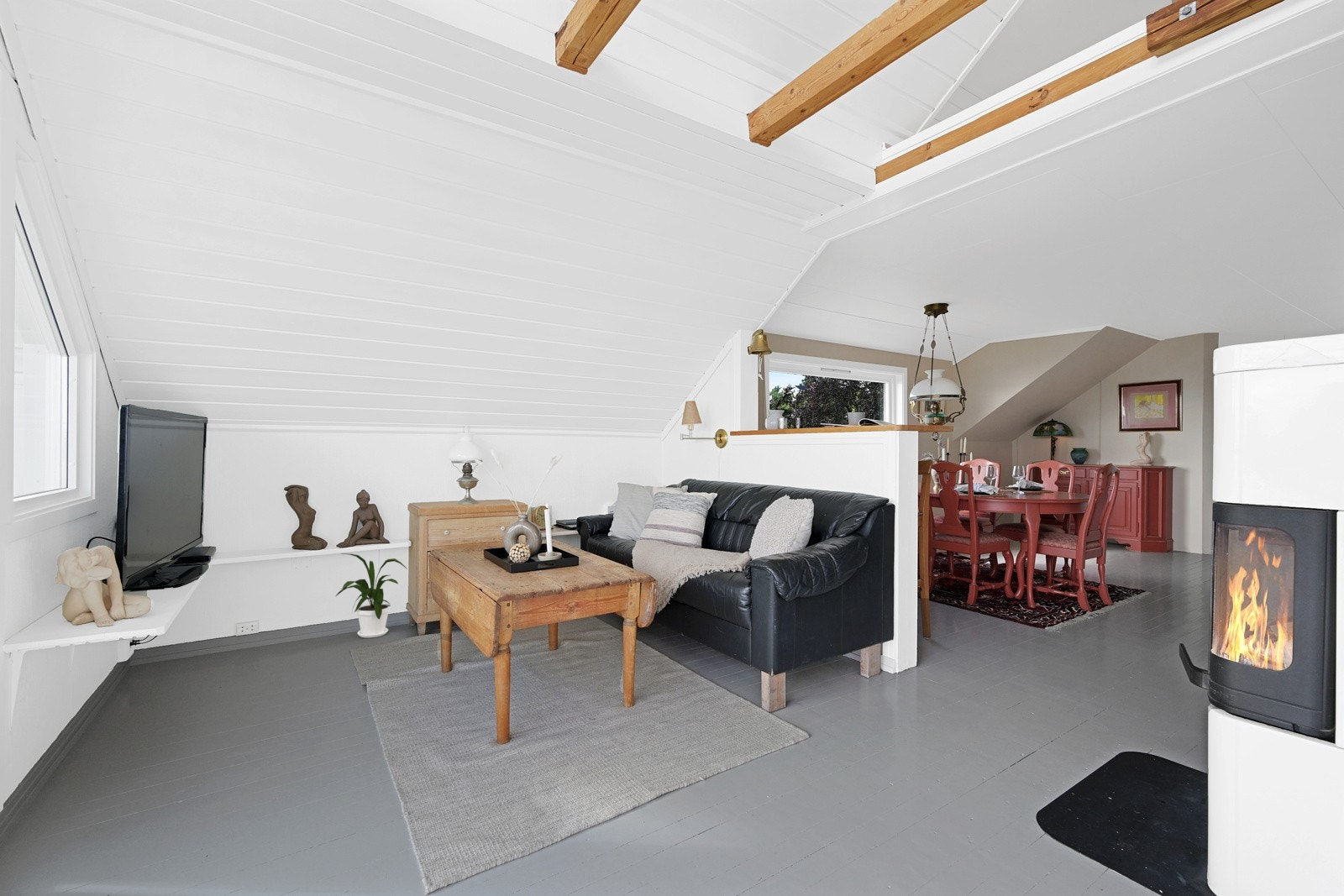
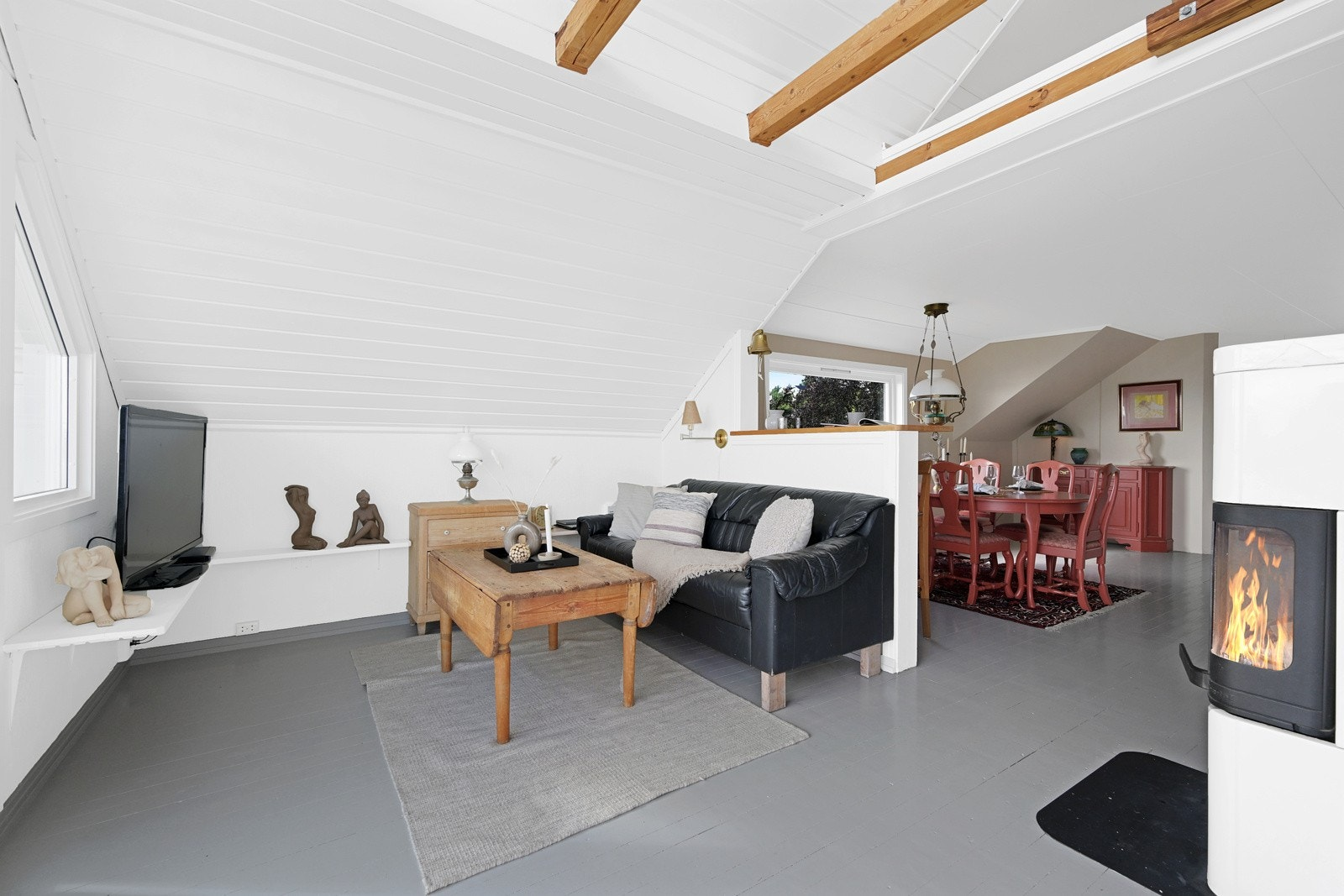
- house plant [335,553,408,639]
